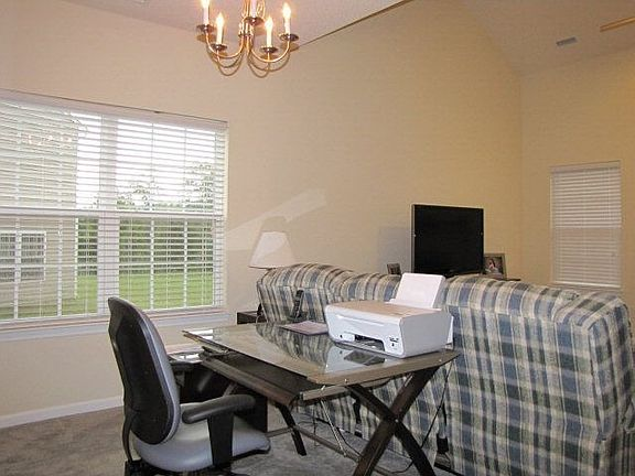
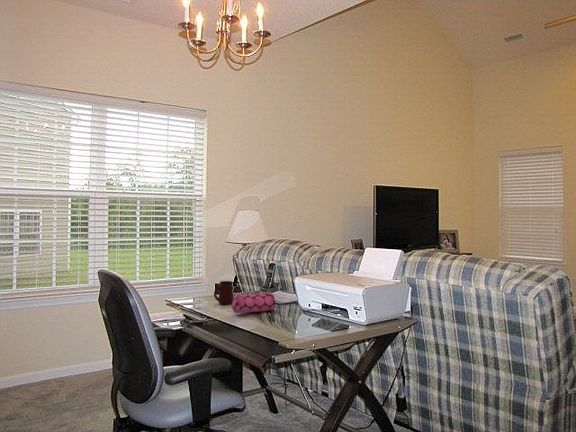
+ pencil case [231,290,277,314]
+ mug [213,280,234,305]
